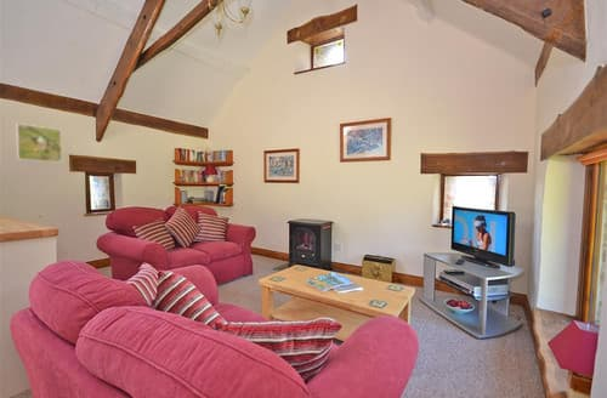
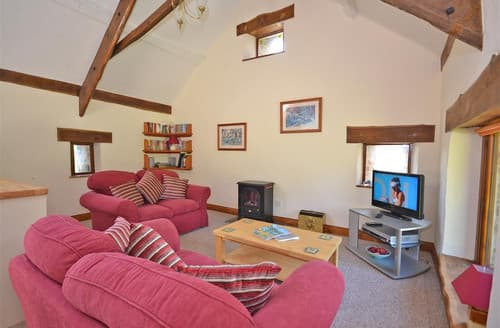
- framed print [15,123,63,163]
